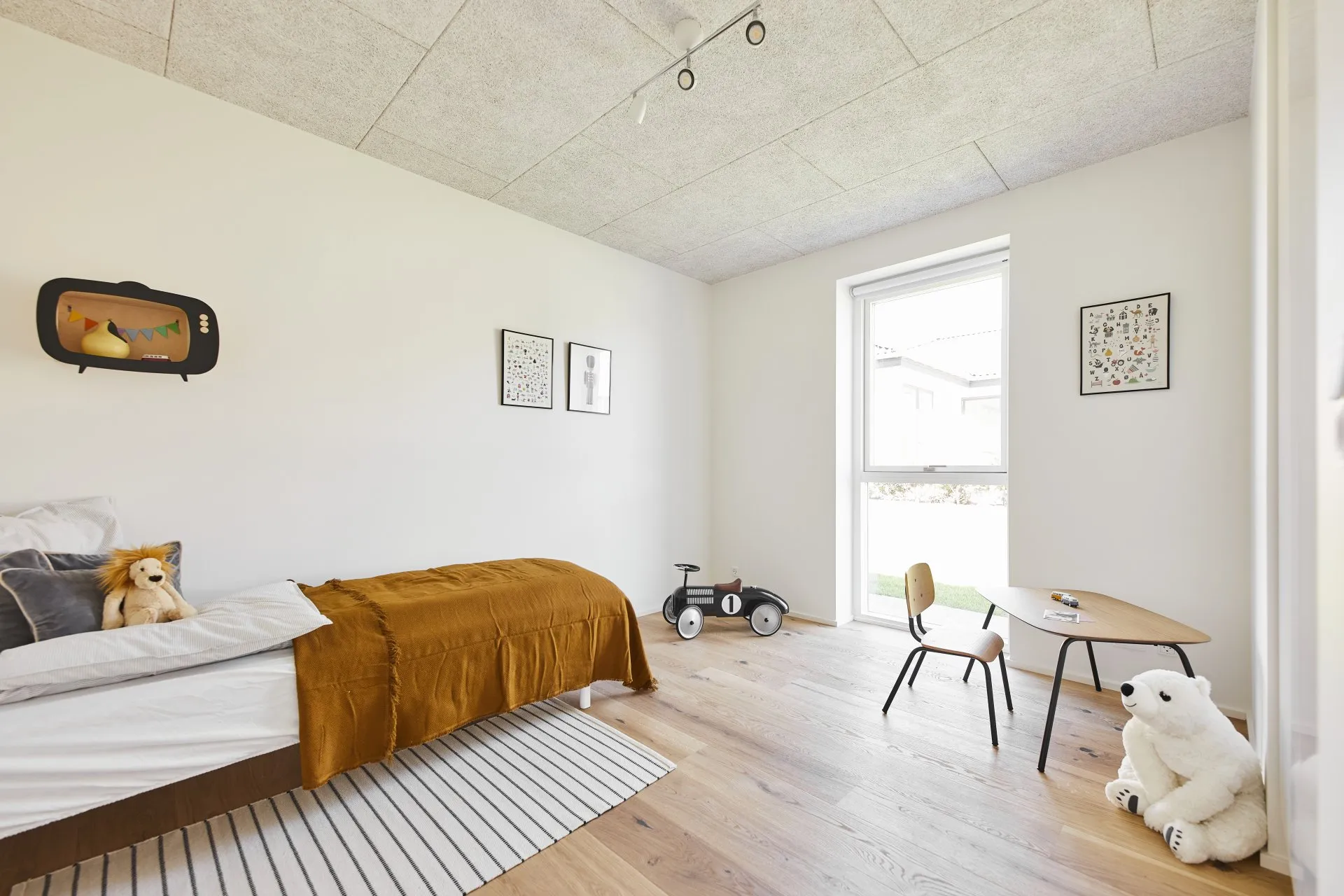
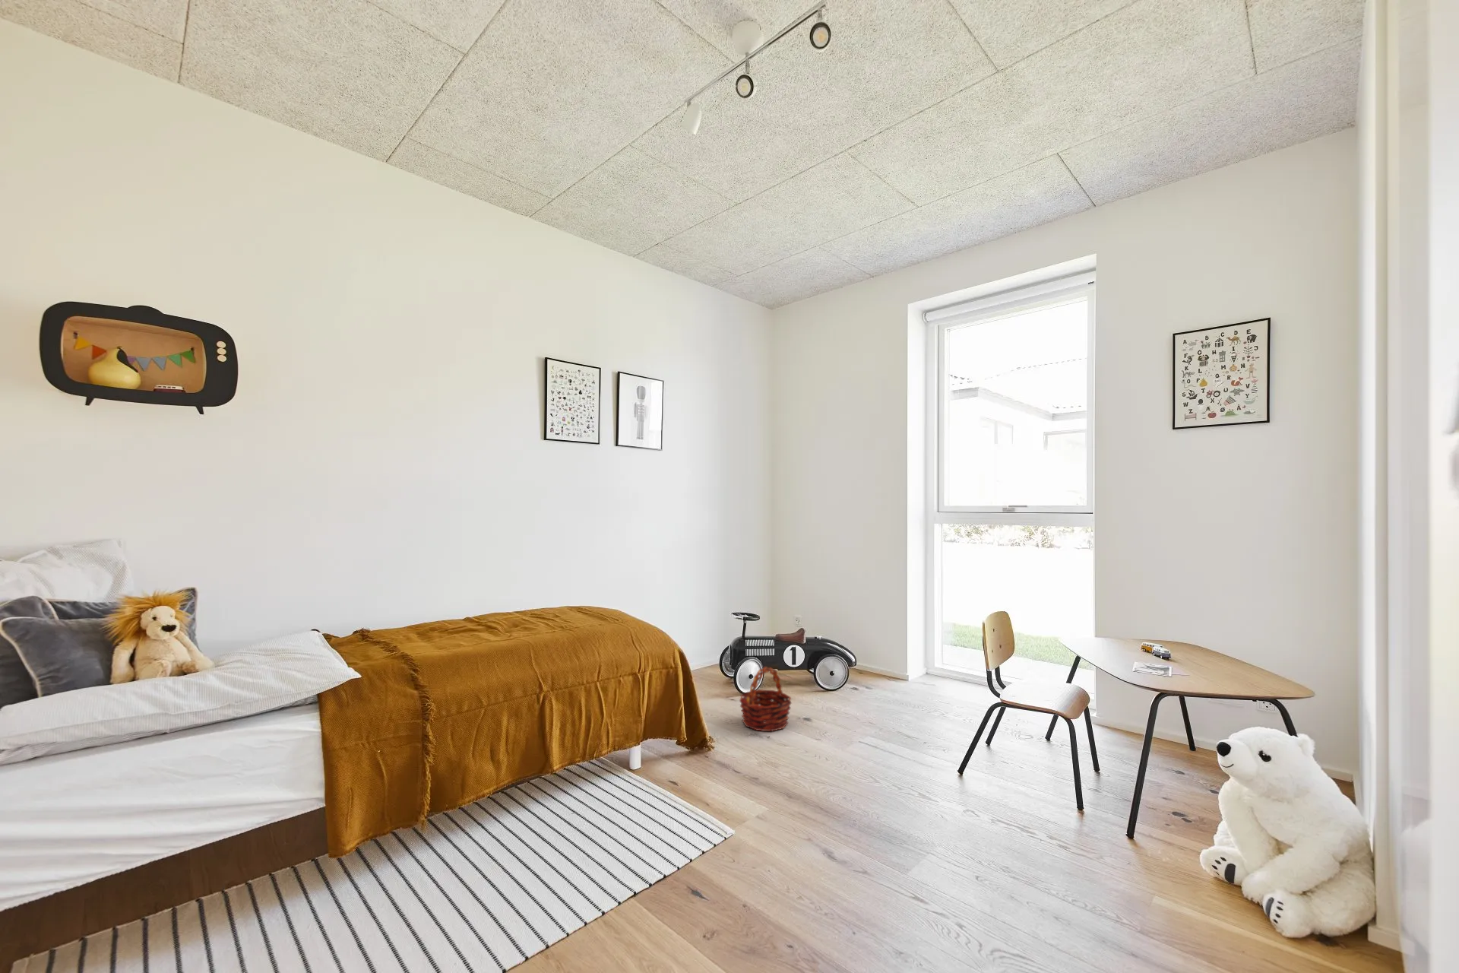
+ basket [738,666,792,732]
